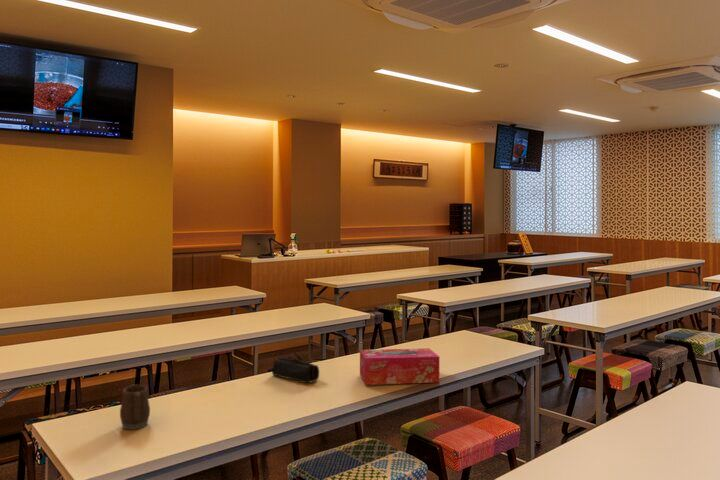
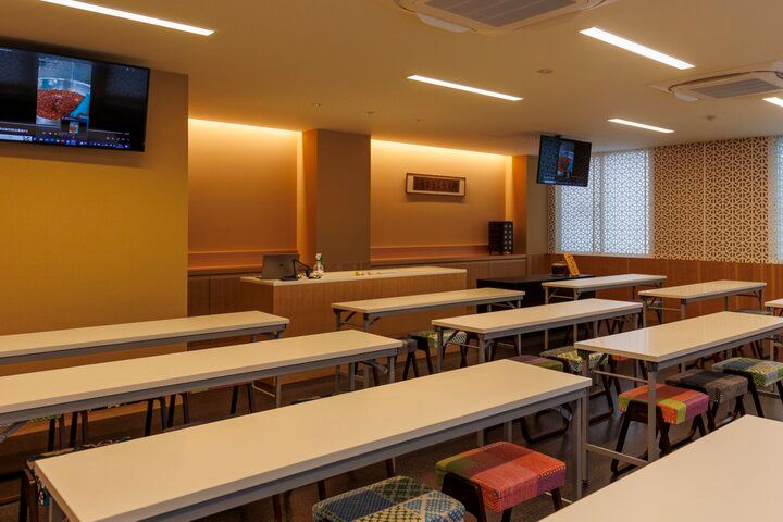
- tissue box [359,347,440,386]
- pencil case [271,352,320,384]
- mug [119,383,151,431]
